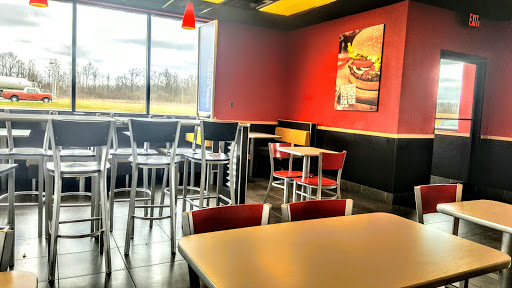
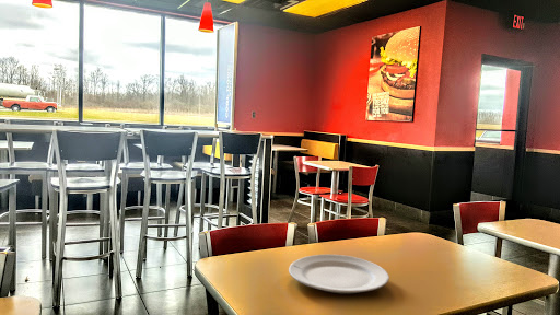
+ chinaware [288,254,390,294]
